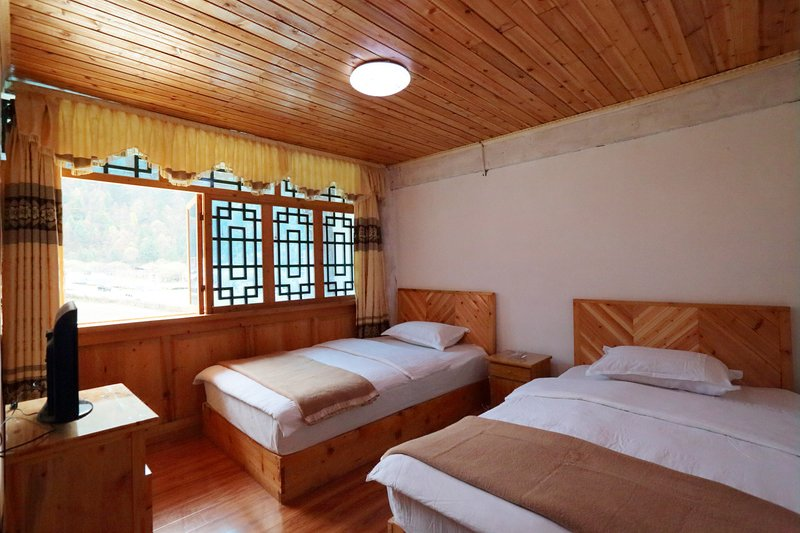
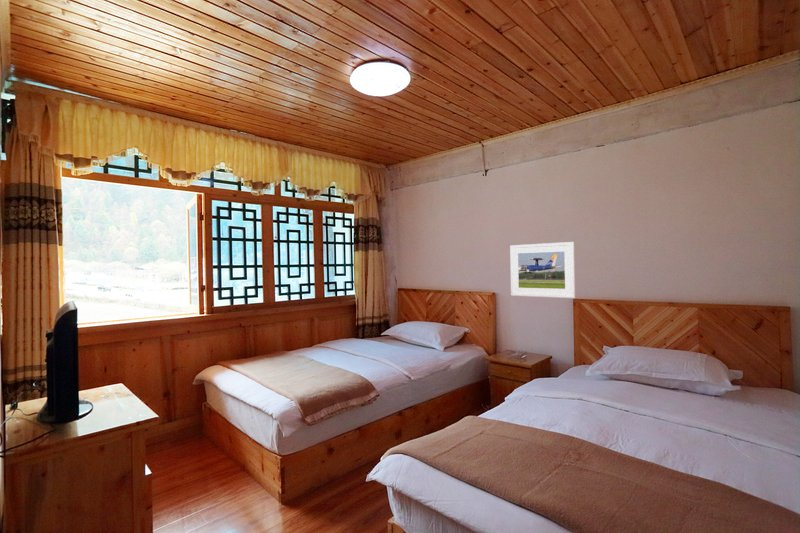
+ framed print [509,241,576,299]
